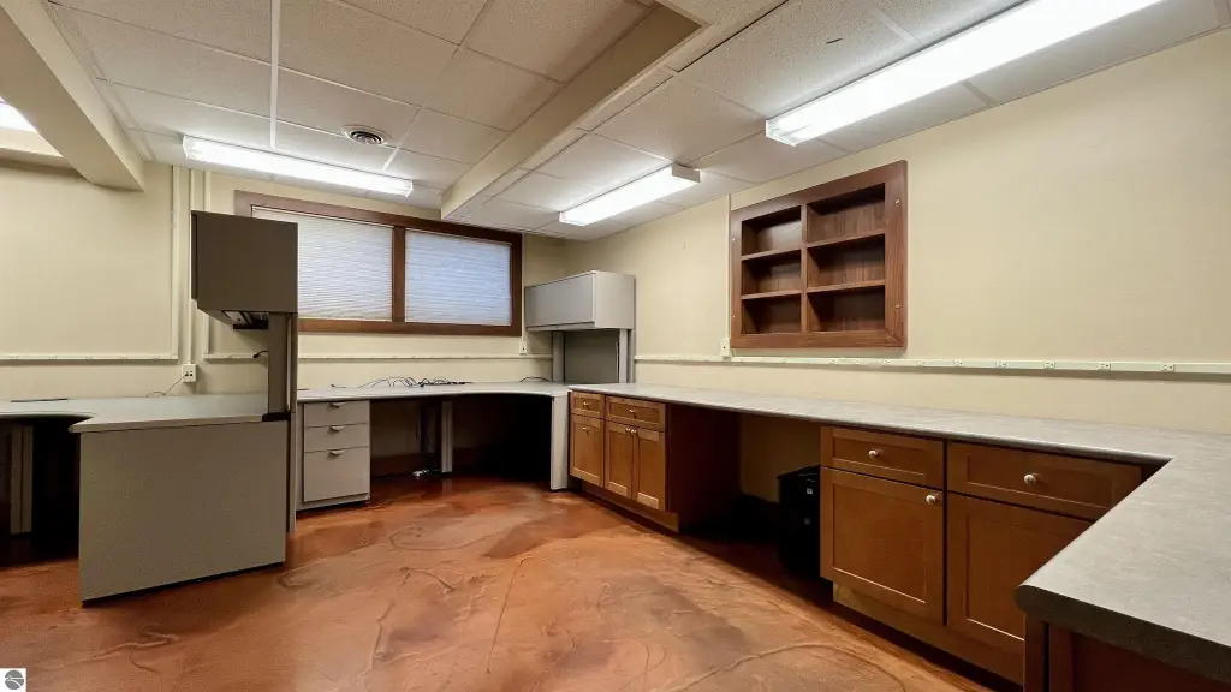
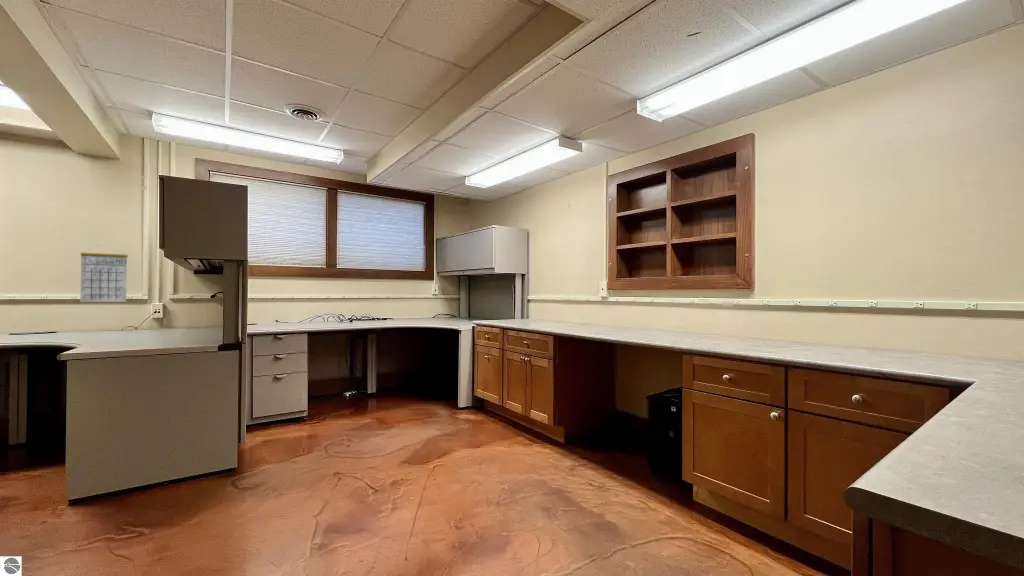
+ calendar [79,244,129,303]
